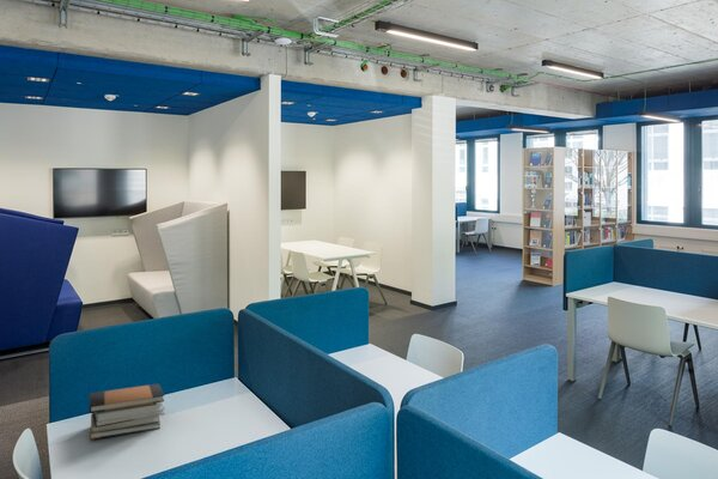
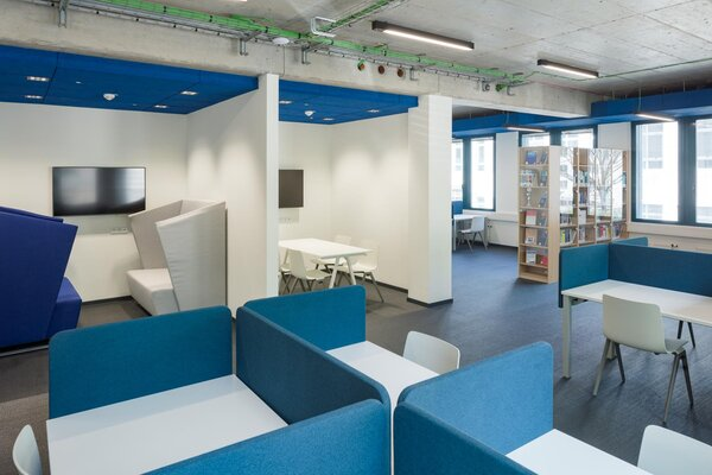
- book stack [87,382,166,441]
